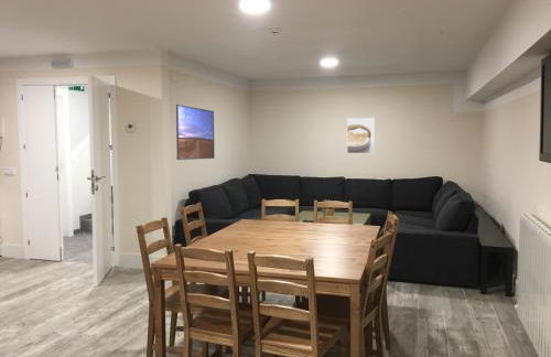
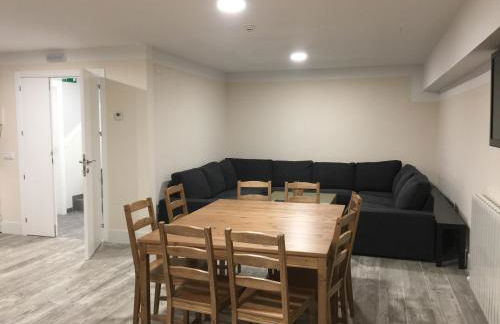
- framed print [346,117,376,154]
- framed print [175,104,216,161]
